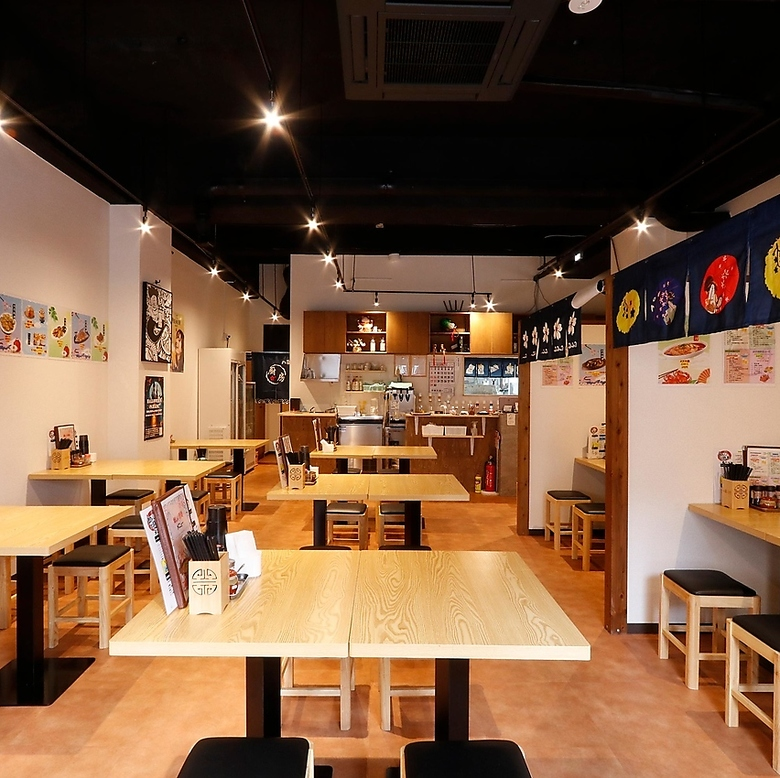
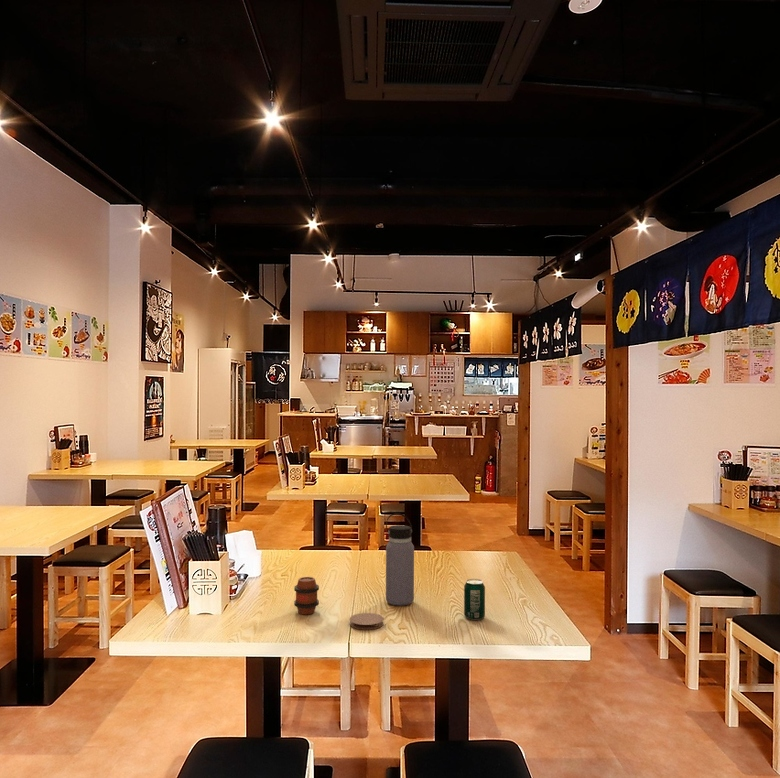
+ beverage can [463,578,486,621]
+ coaster [349,612,384,631]
+ water bottle [385,512,415,607]
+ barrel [293,576,320,615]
